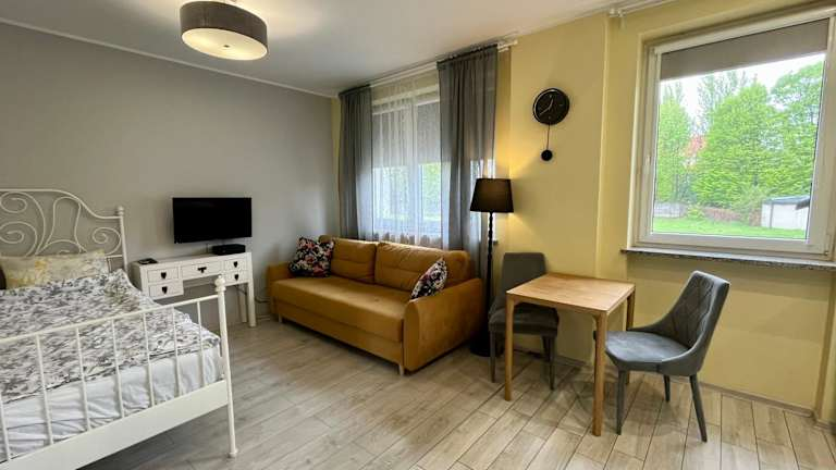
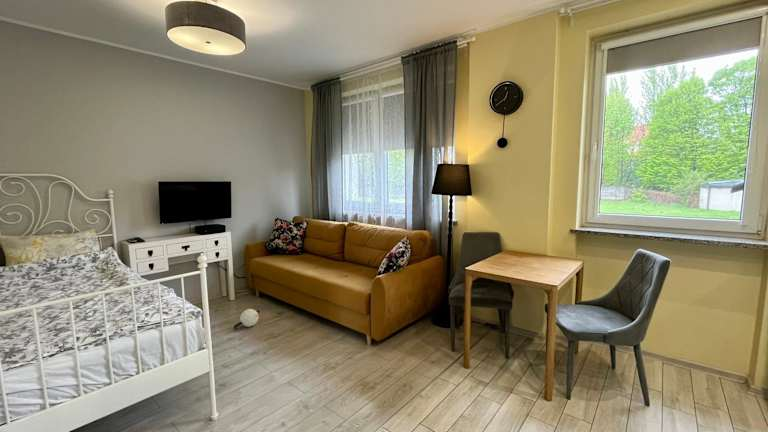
+ decorative ball [233,308,261,330]
